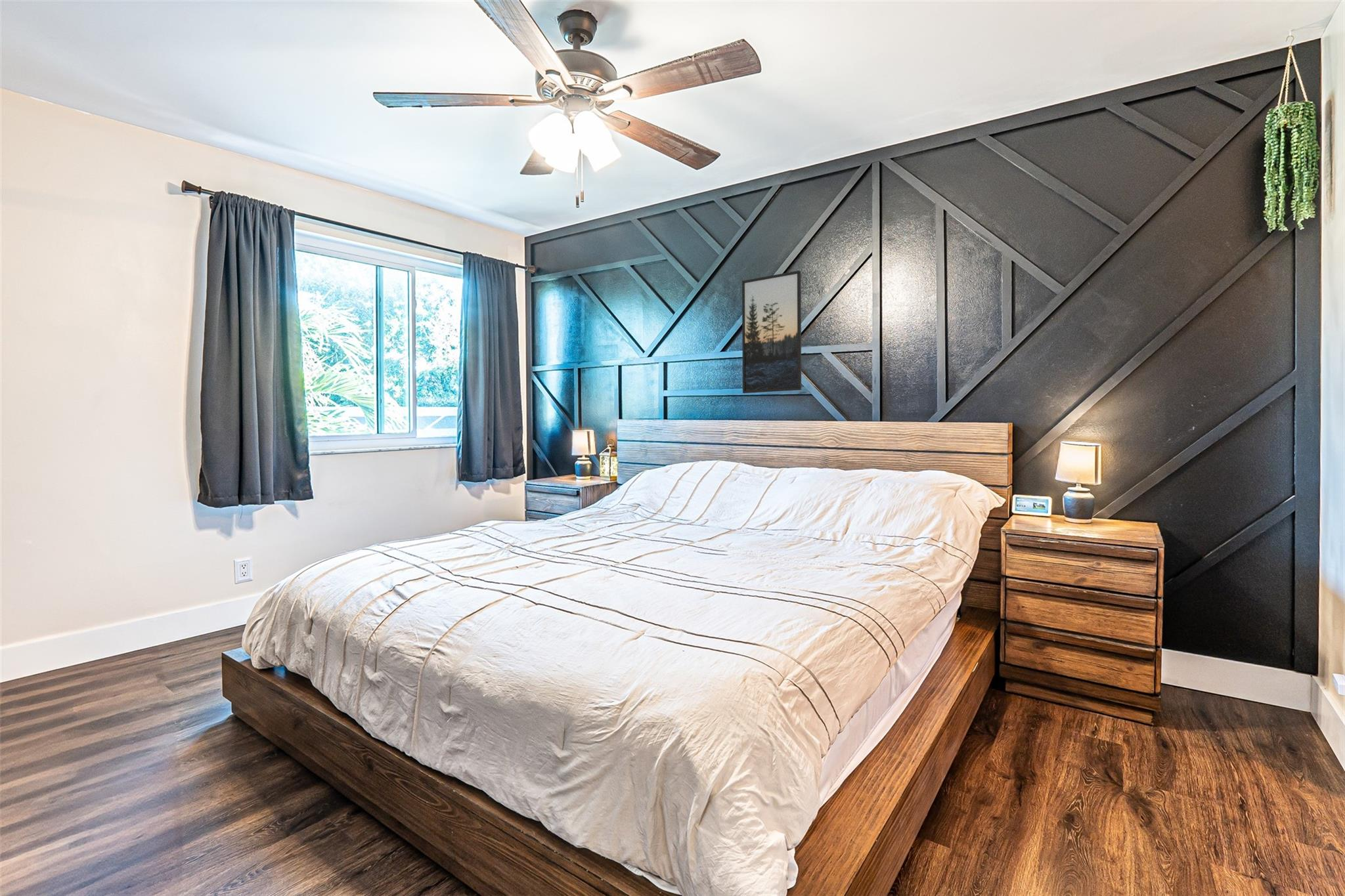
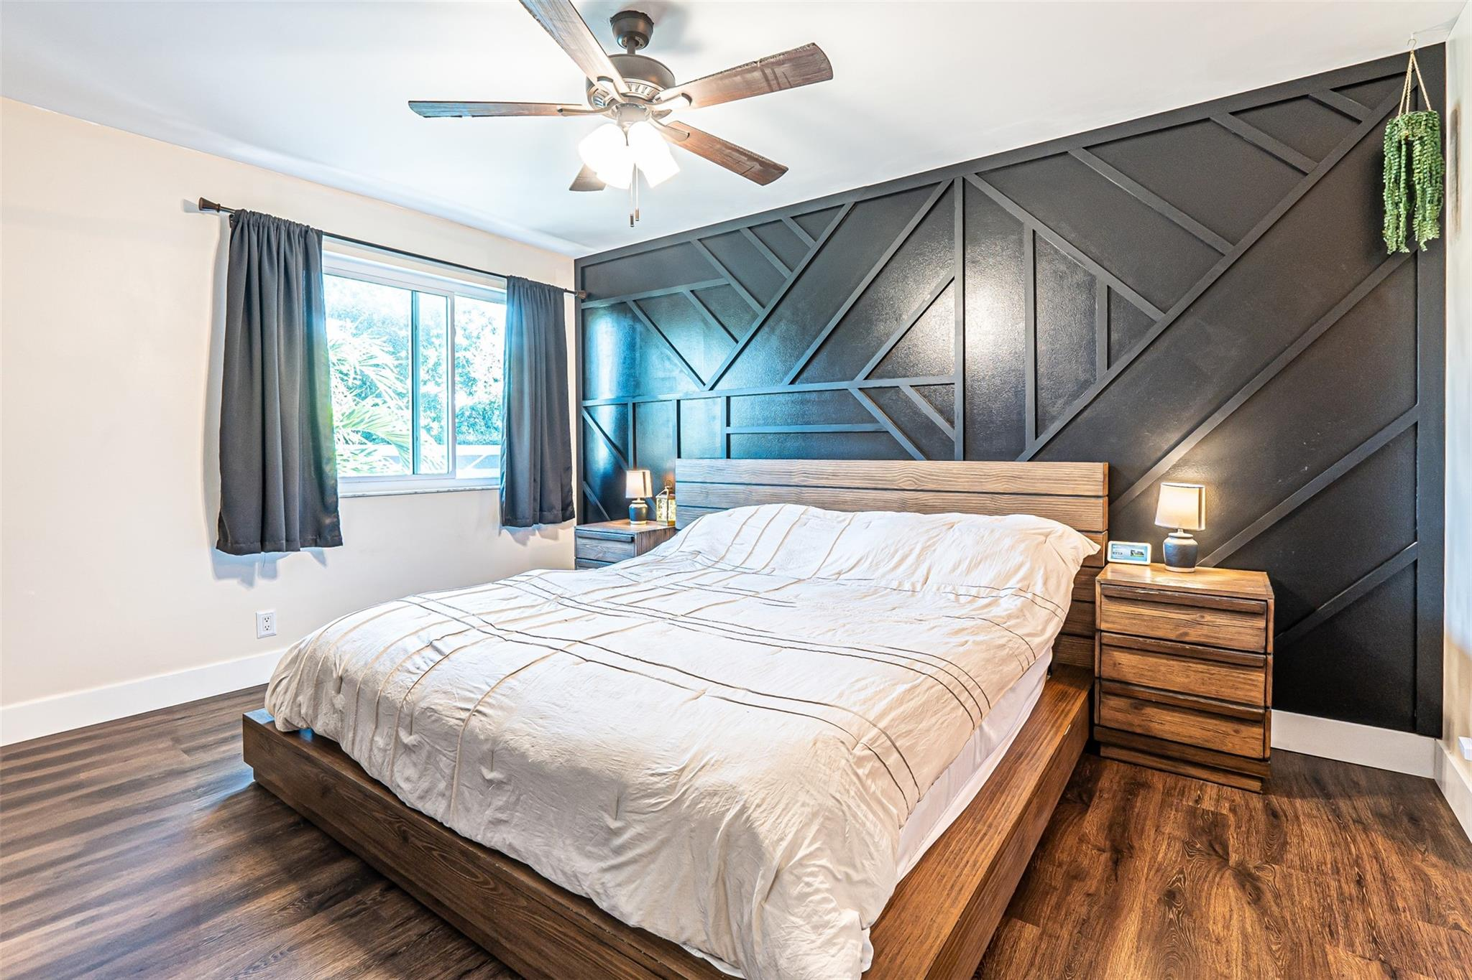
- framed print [741,270,802,394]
